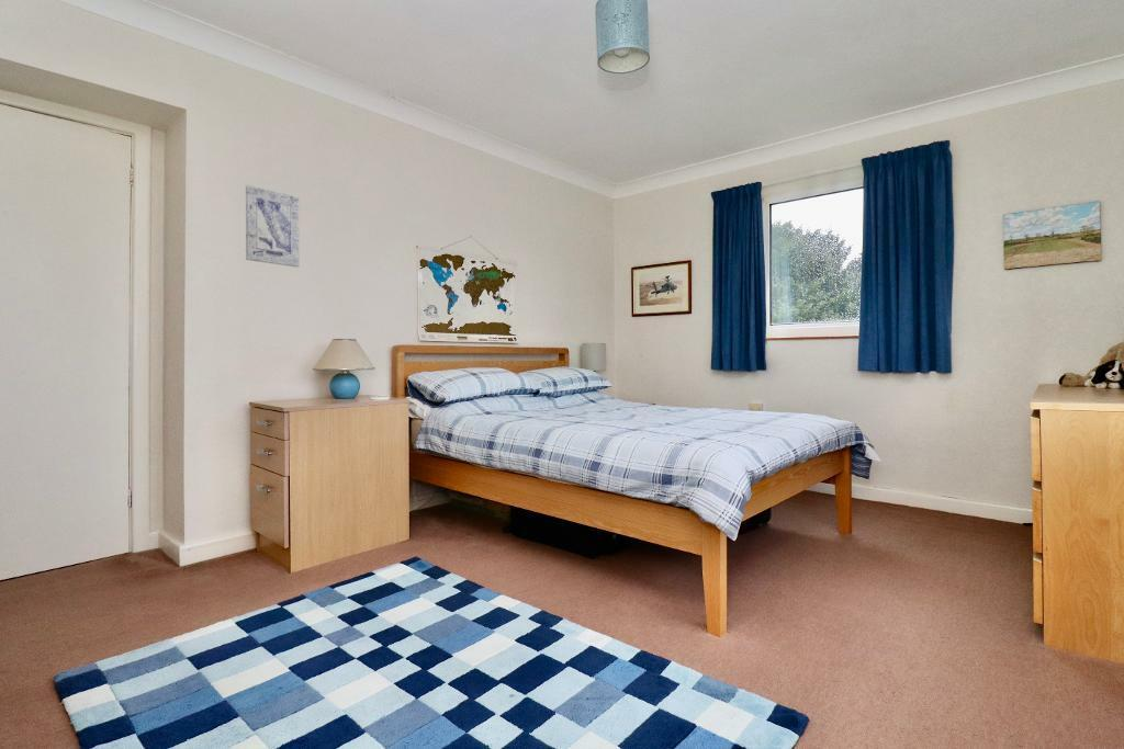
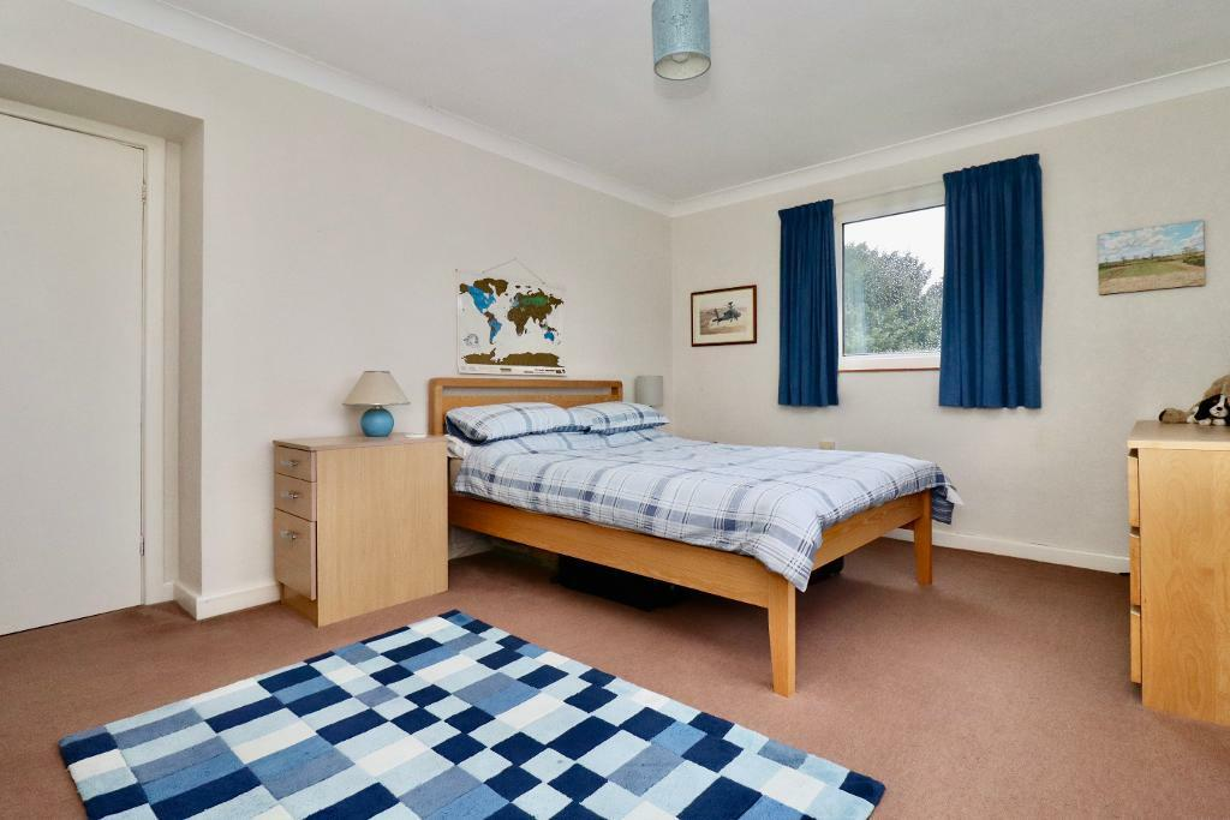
- wall art [245,184,301,268]
